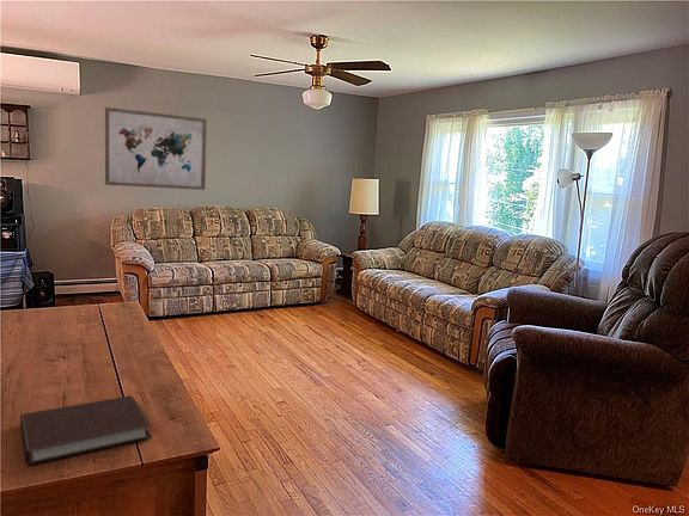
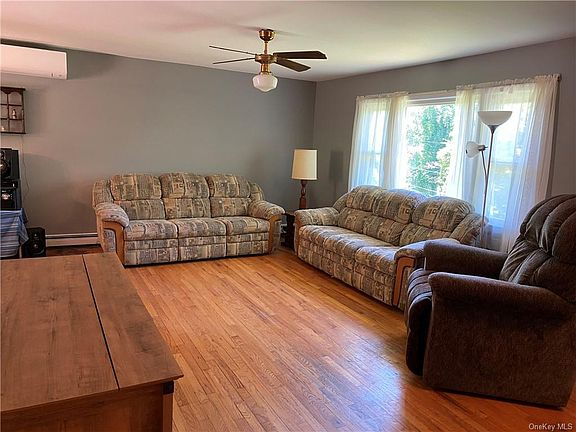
- wall art [104,106,208,191]
- notebook [19,394,153,467]
